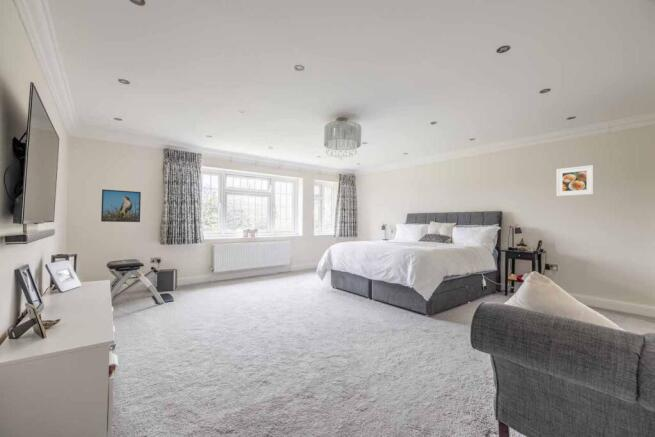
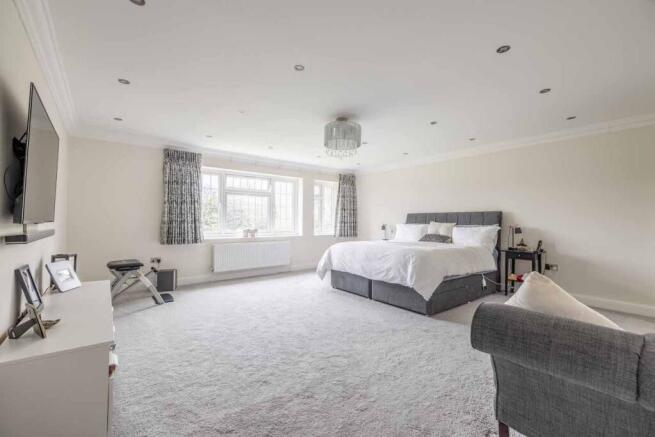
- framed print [100,188,142,223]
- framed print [556,164,594,197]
